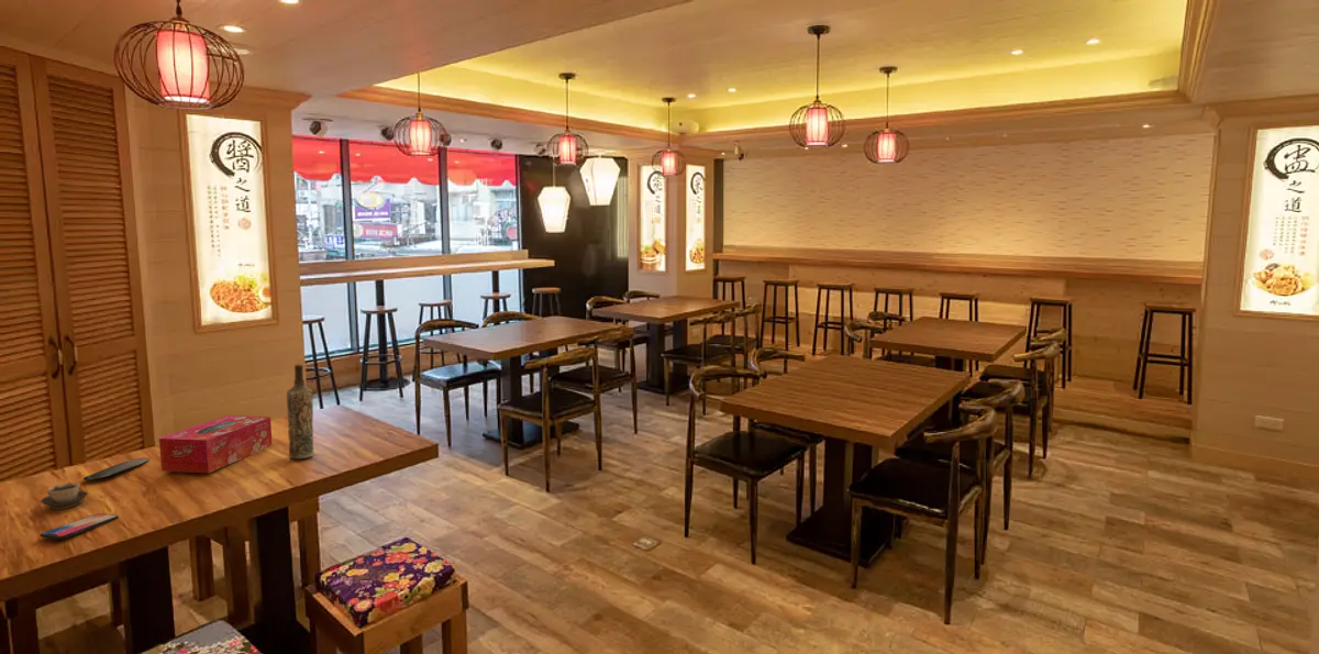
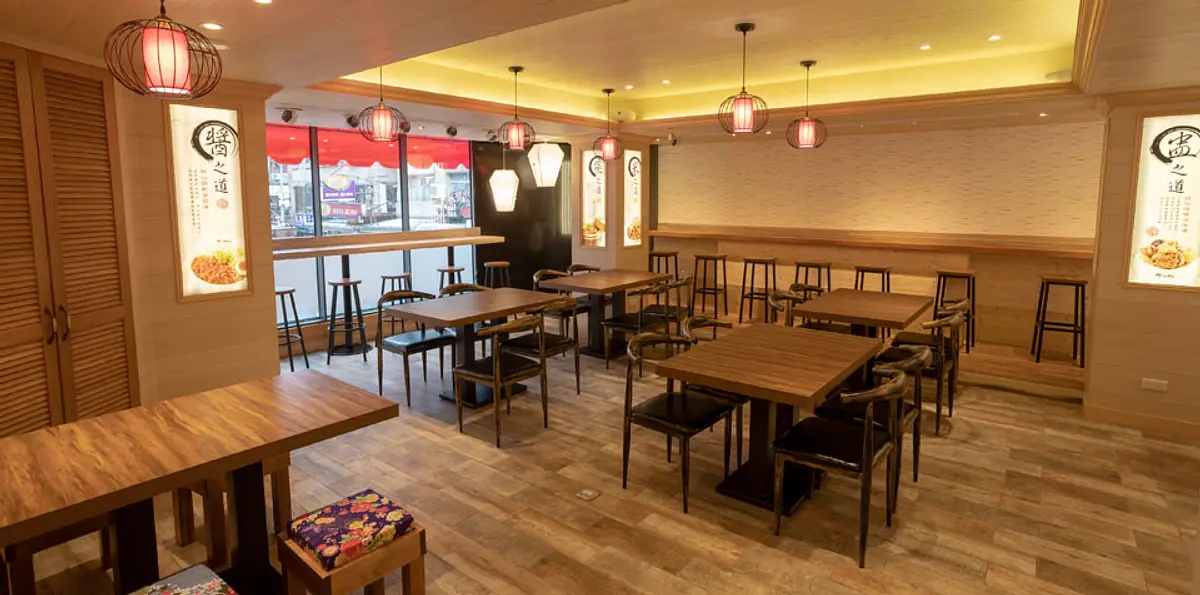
- cup [40,481,89,511]
- oval tray [82,456,151,481]
- smartphone [38,512,120,540]
- bottle [286,363,315,459]
- tissue box [158,414,274,474]
